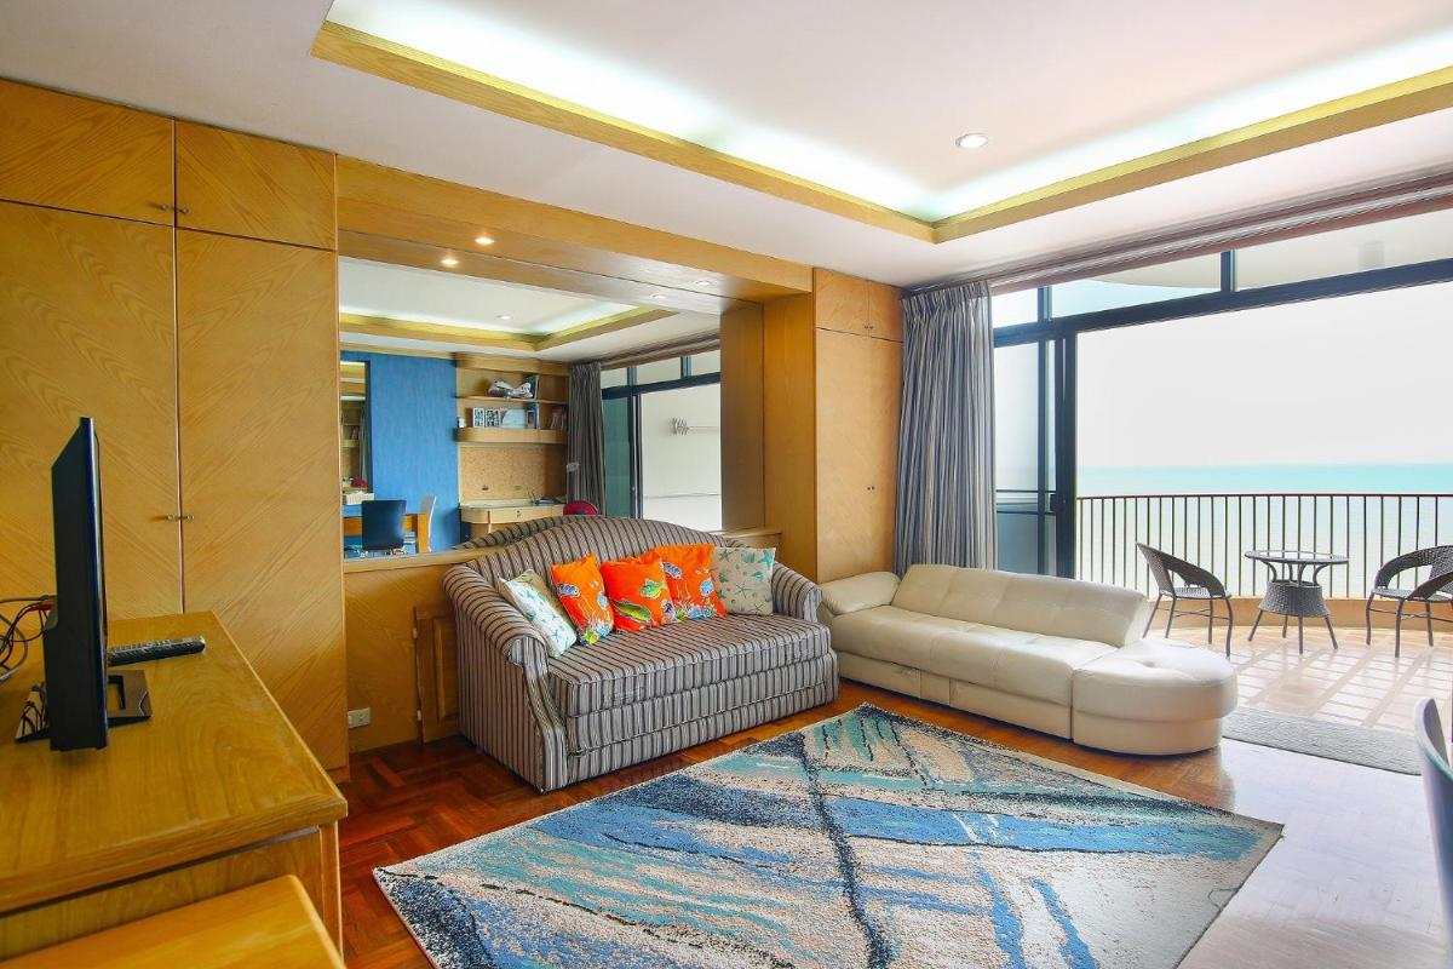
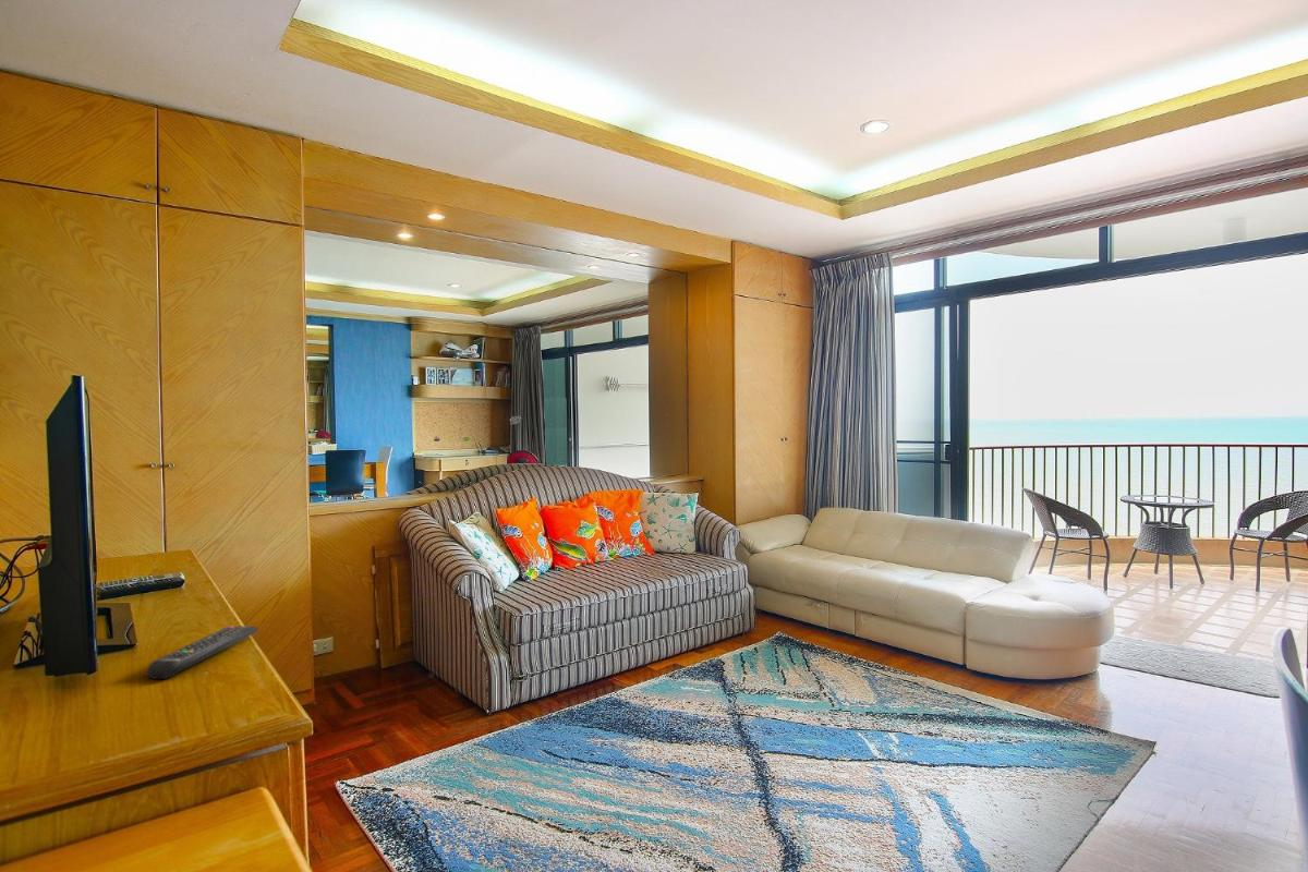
+ remote control [146,625,258,680]
